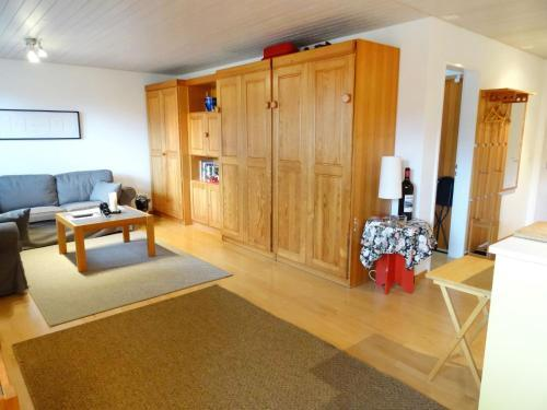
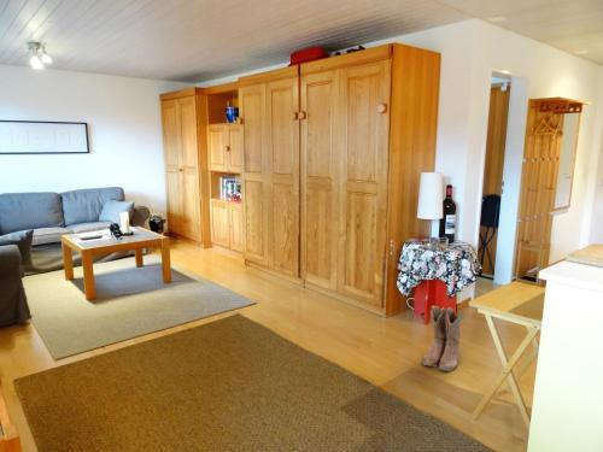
+ boots [421,305,464,372]
